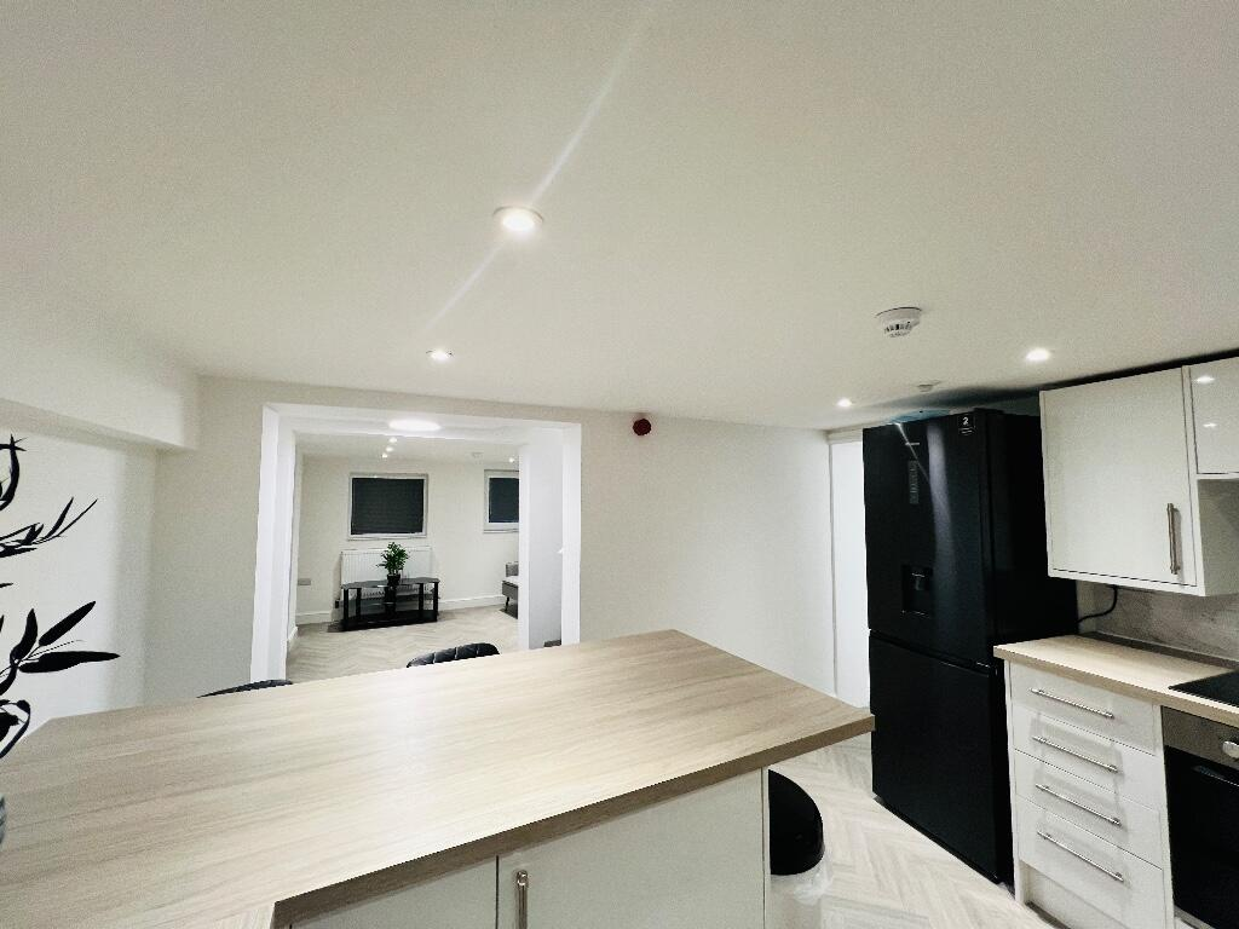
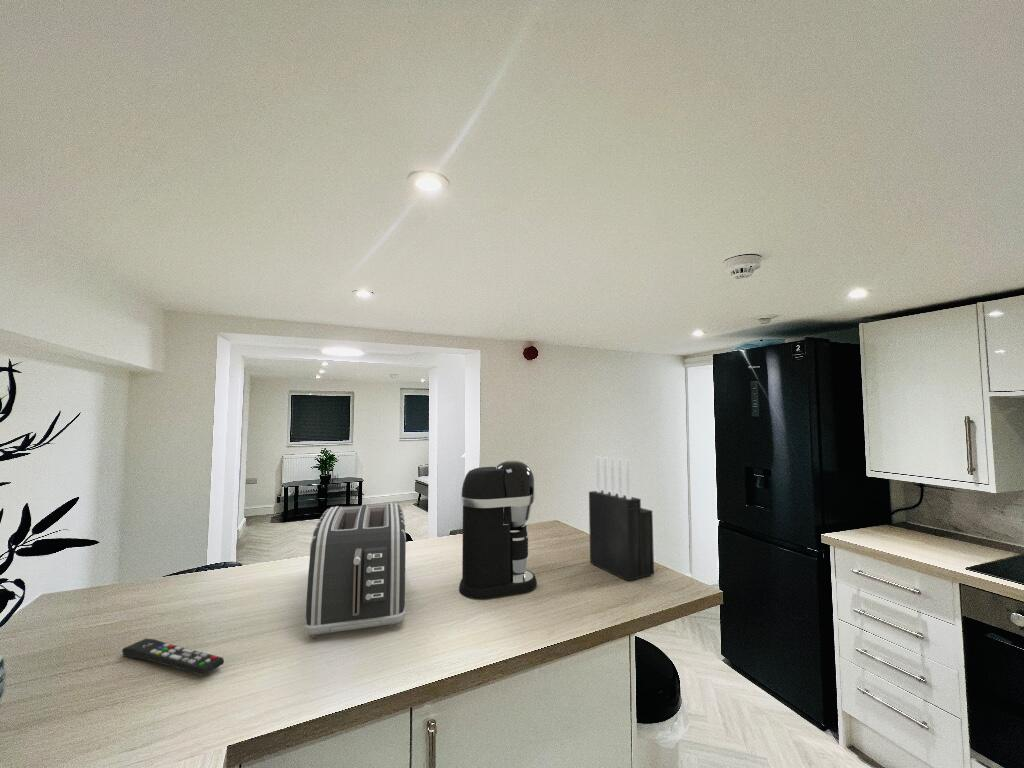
+ coffee maker [458,460,538,600]
+ knife block [588,455,655,582]
+ toaster [304,502,407,639]
+ remote control [121,638,225,677]
